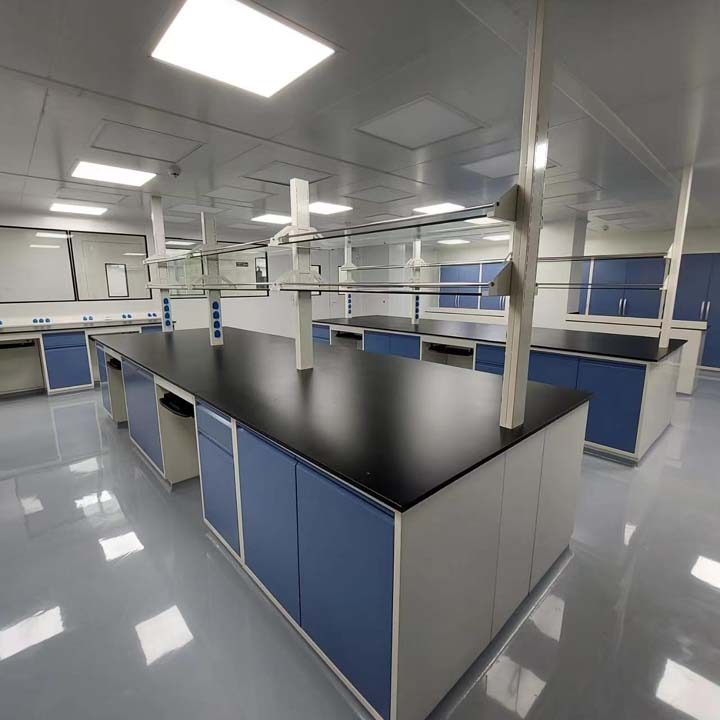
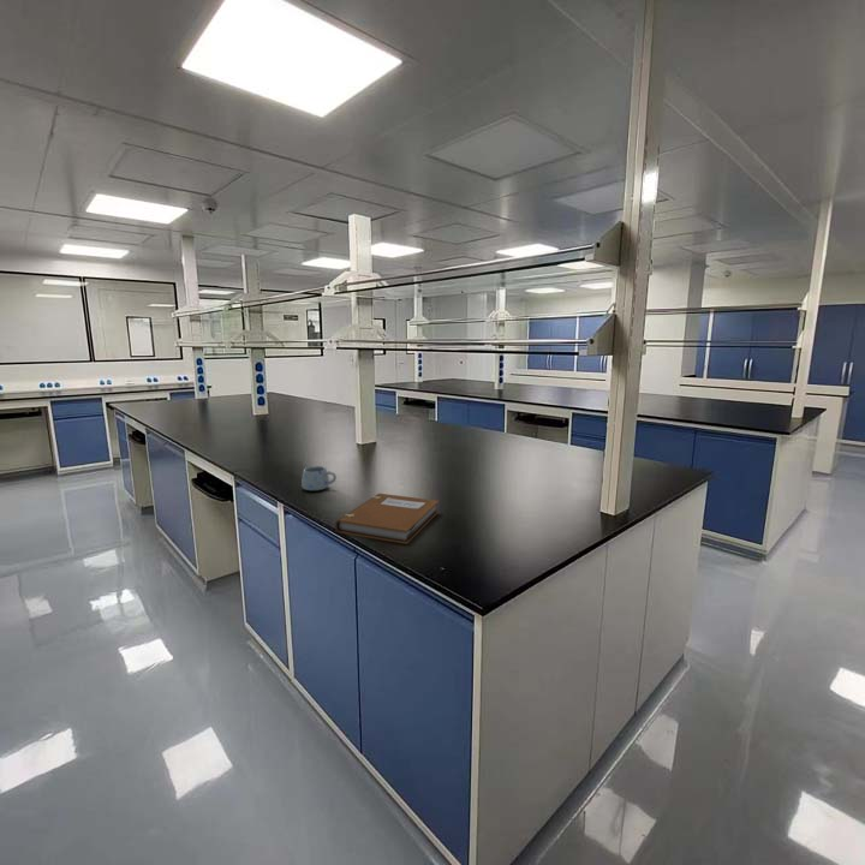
+ mug [300,465,338,491]
+ notebook [334,493,440,545]
